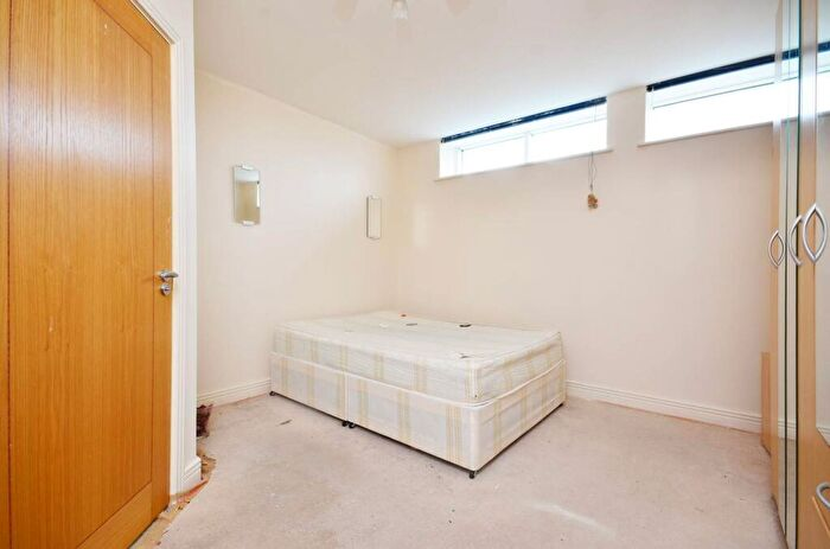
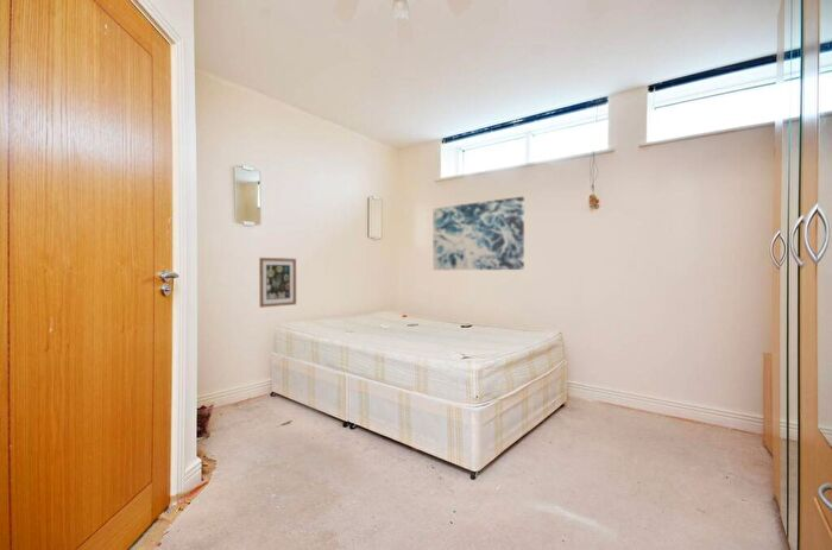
+ wall art [433,196,525,271]
+ wall art [258,257,297,309]
